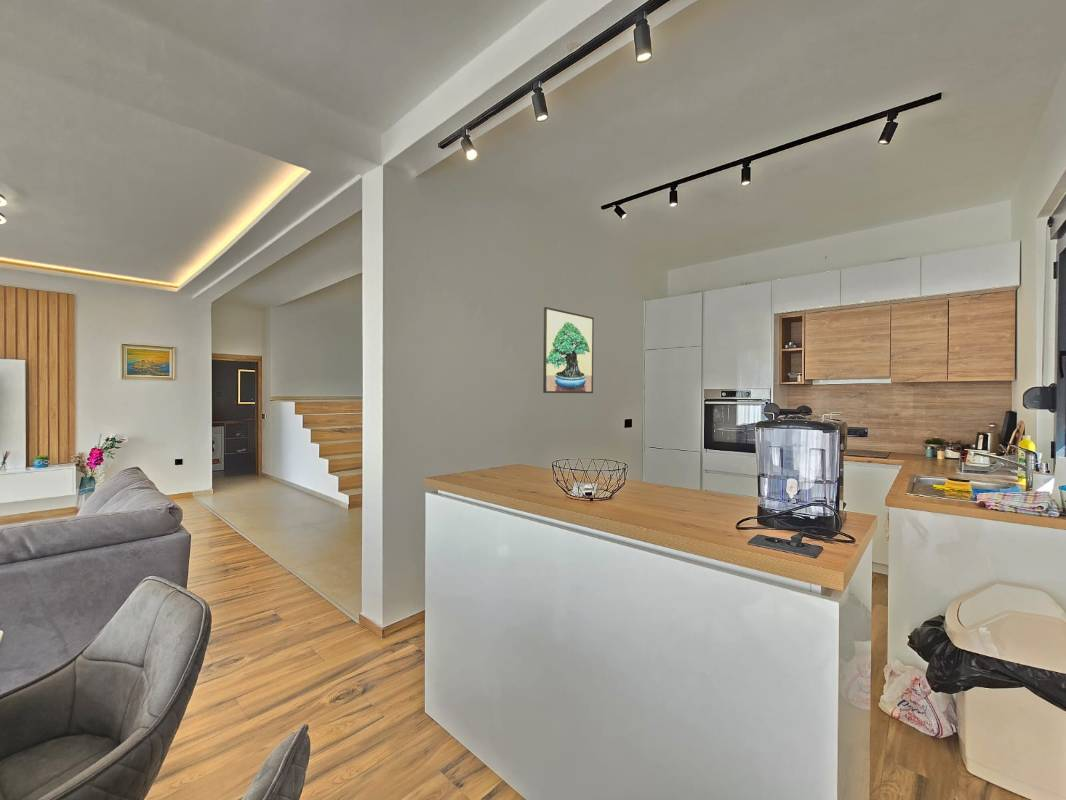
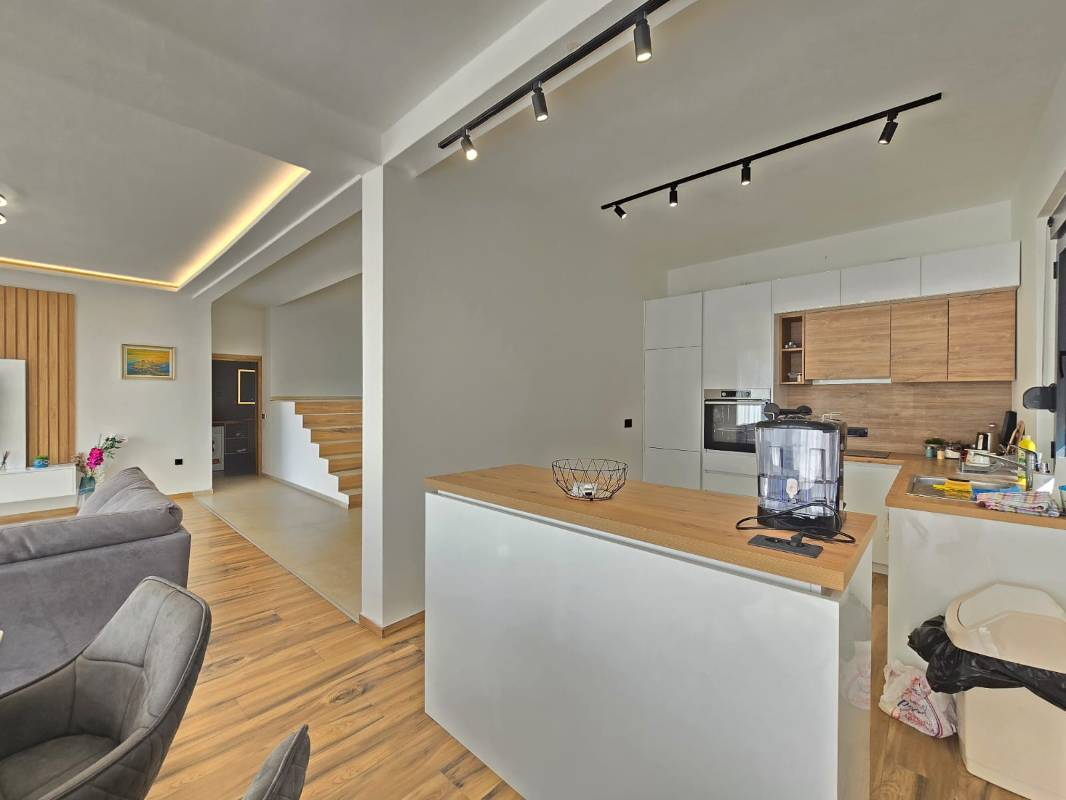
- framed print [542,306,595,394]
